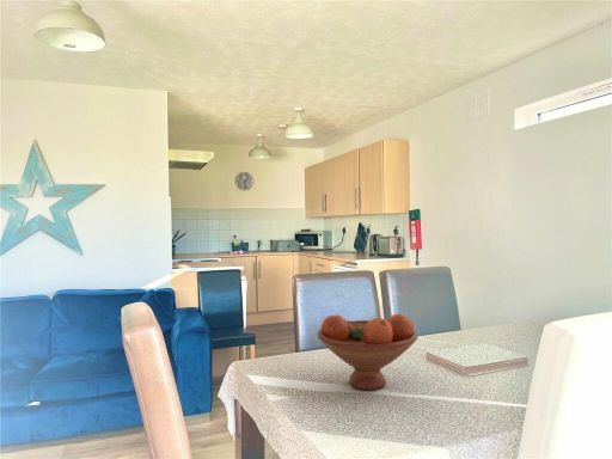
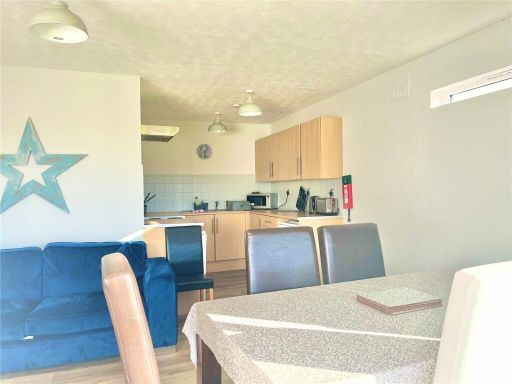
- fruit bowl [317,312,418,391]
